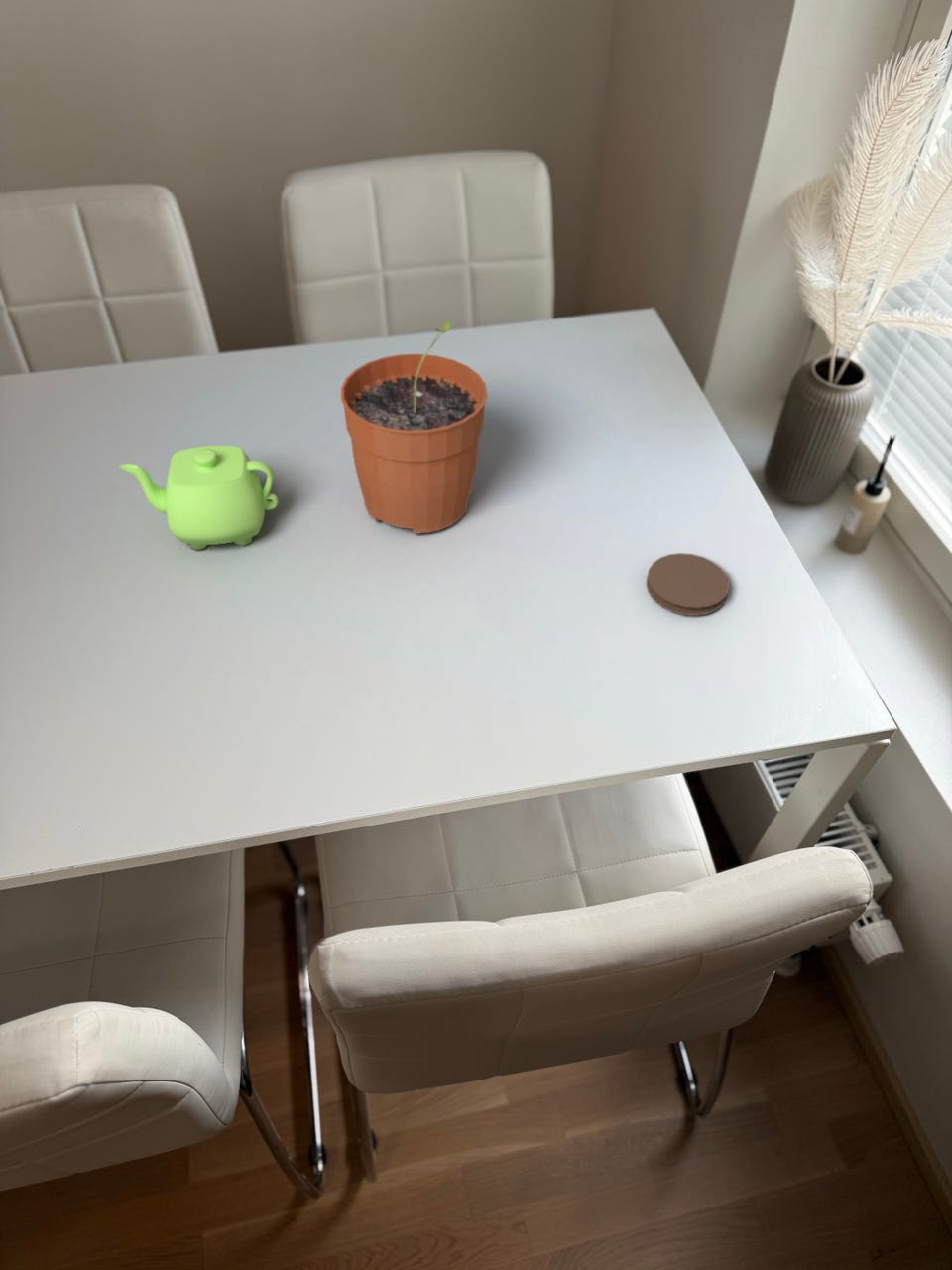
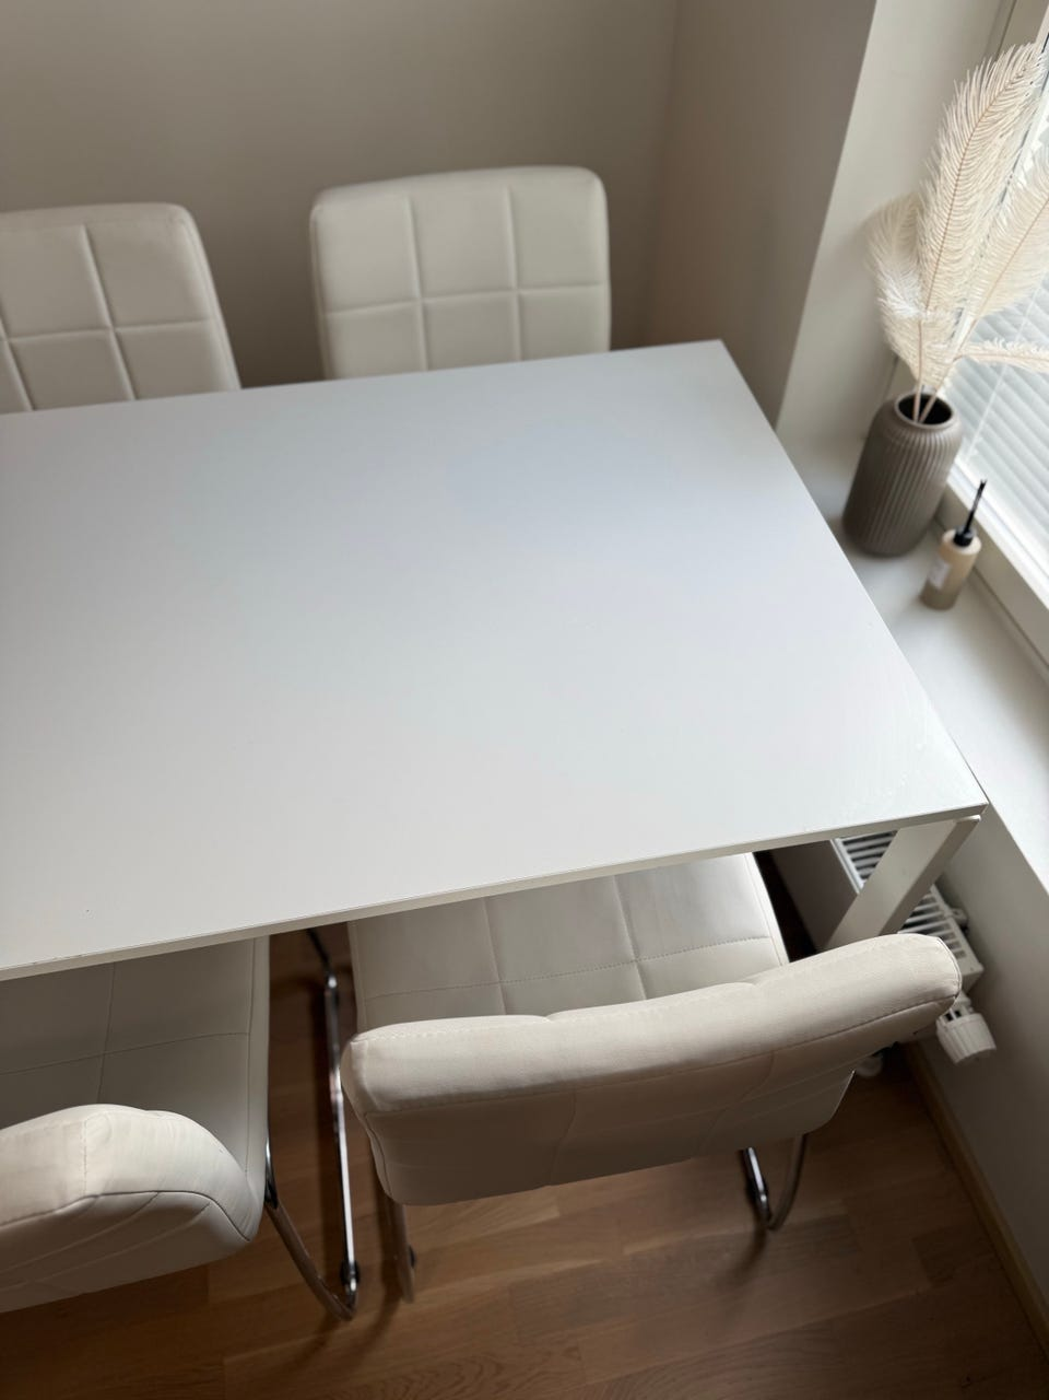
- teapot [118,445,280,551]
- coaster [645,552,731,617]
- plant pot [340,319,489,535]
